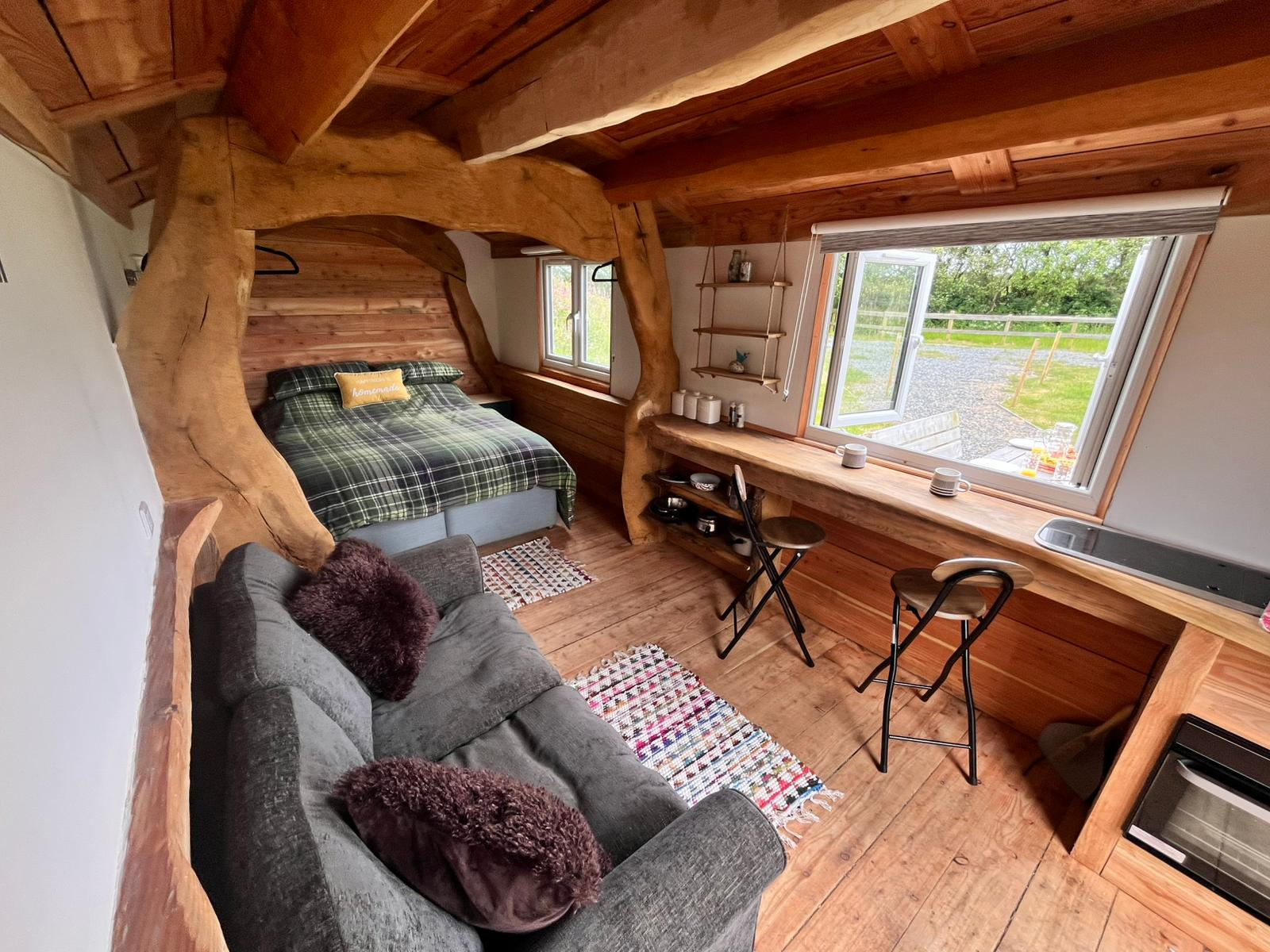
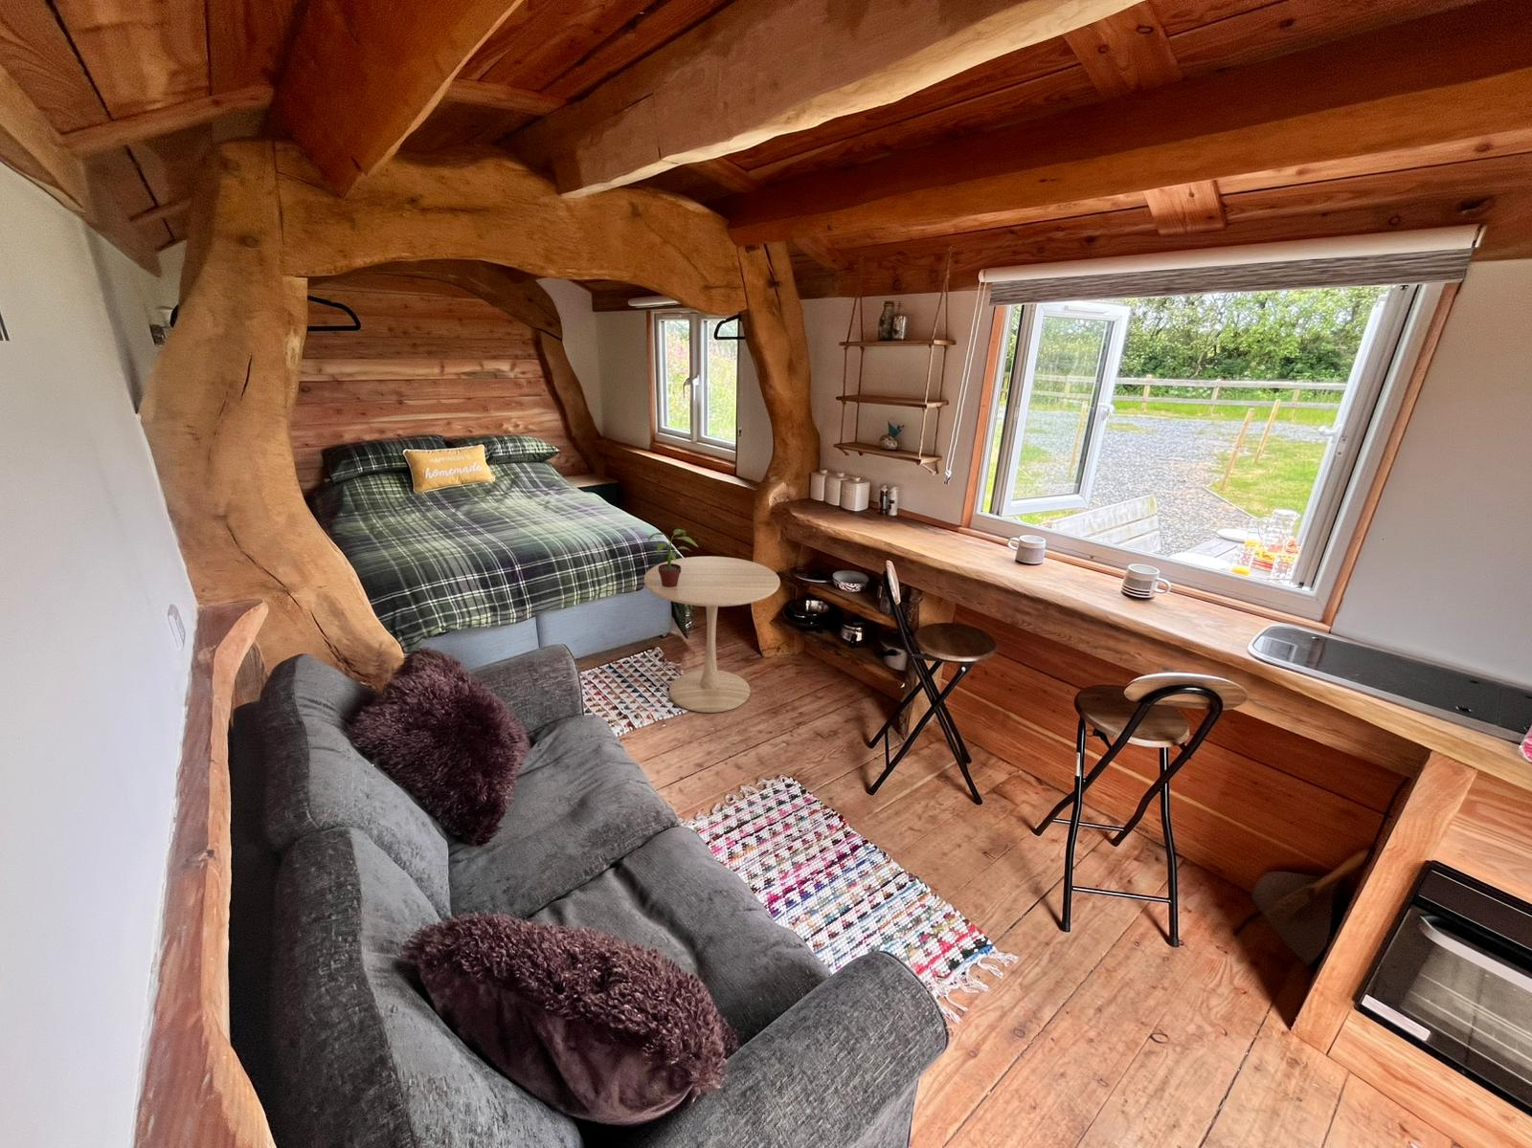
+ side table [643,556,782,714]
+ potted plant [647,528,698,587]
